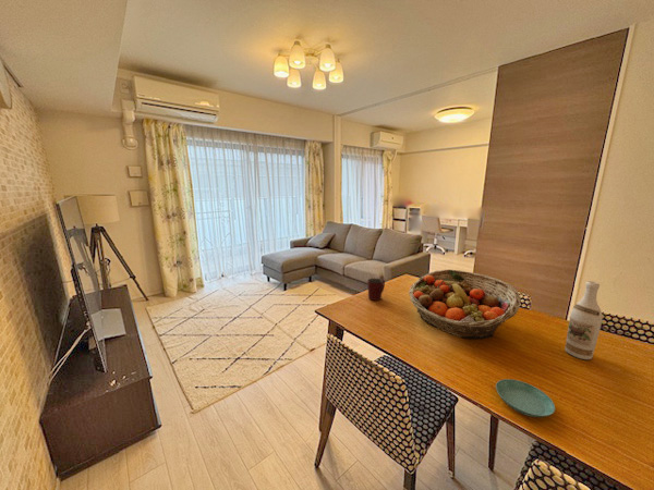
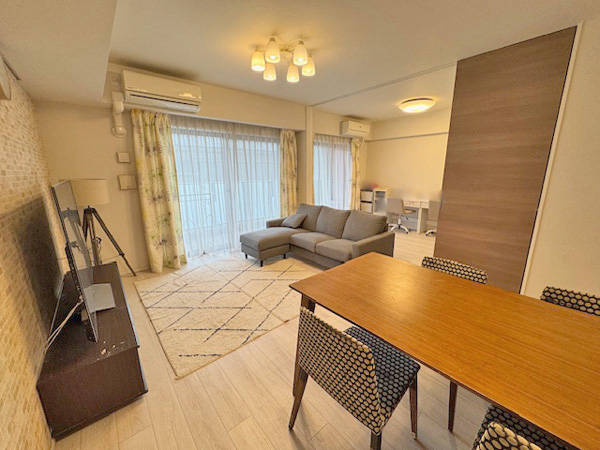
- mug [366,278,386,302]
- wine bottle [565,280,603,360]
- fruit basket [408,269,522,340]
- saucer [495,378,556,418]
